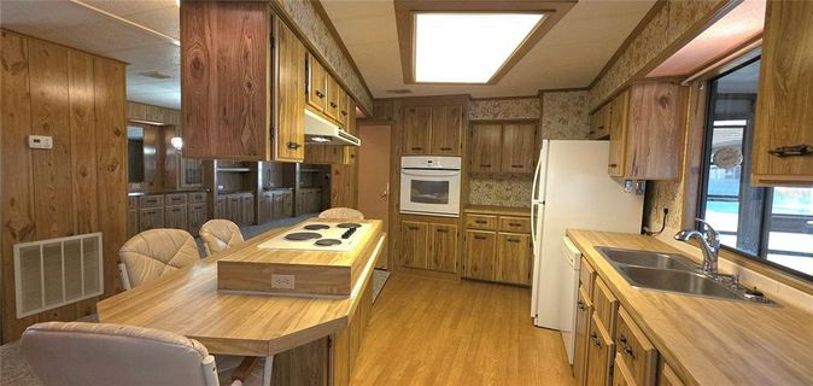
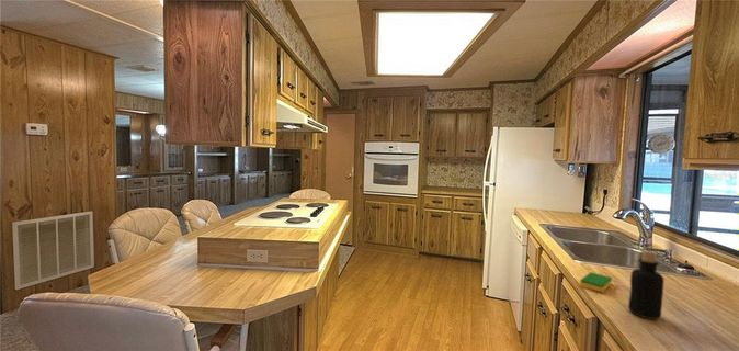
+ bottle [627,249,666,320]
+ dish sponge [579,271,613,293]
